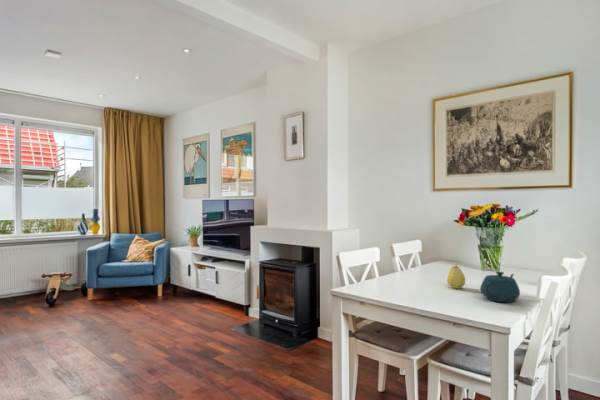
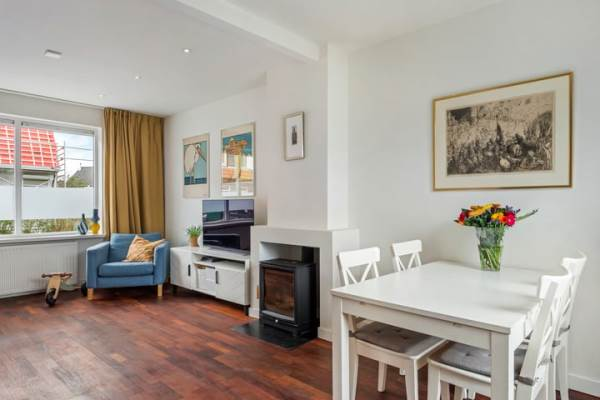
- fruit [446,265,466,290]
- teapot [479,270,521,303]
